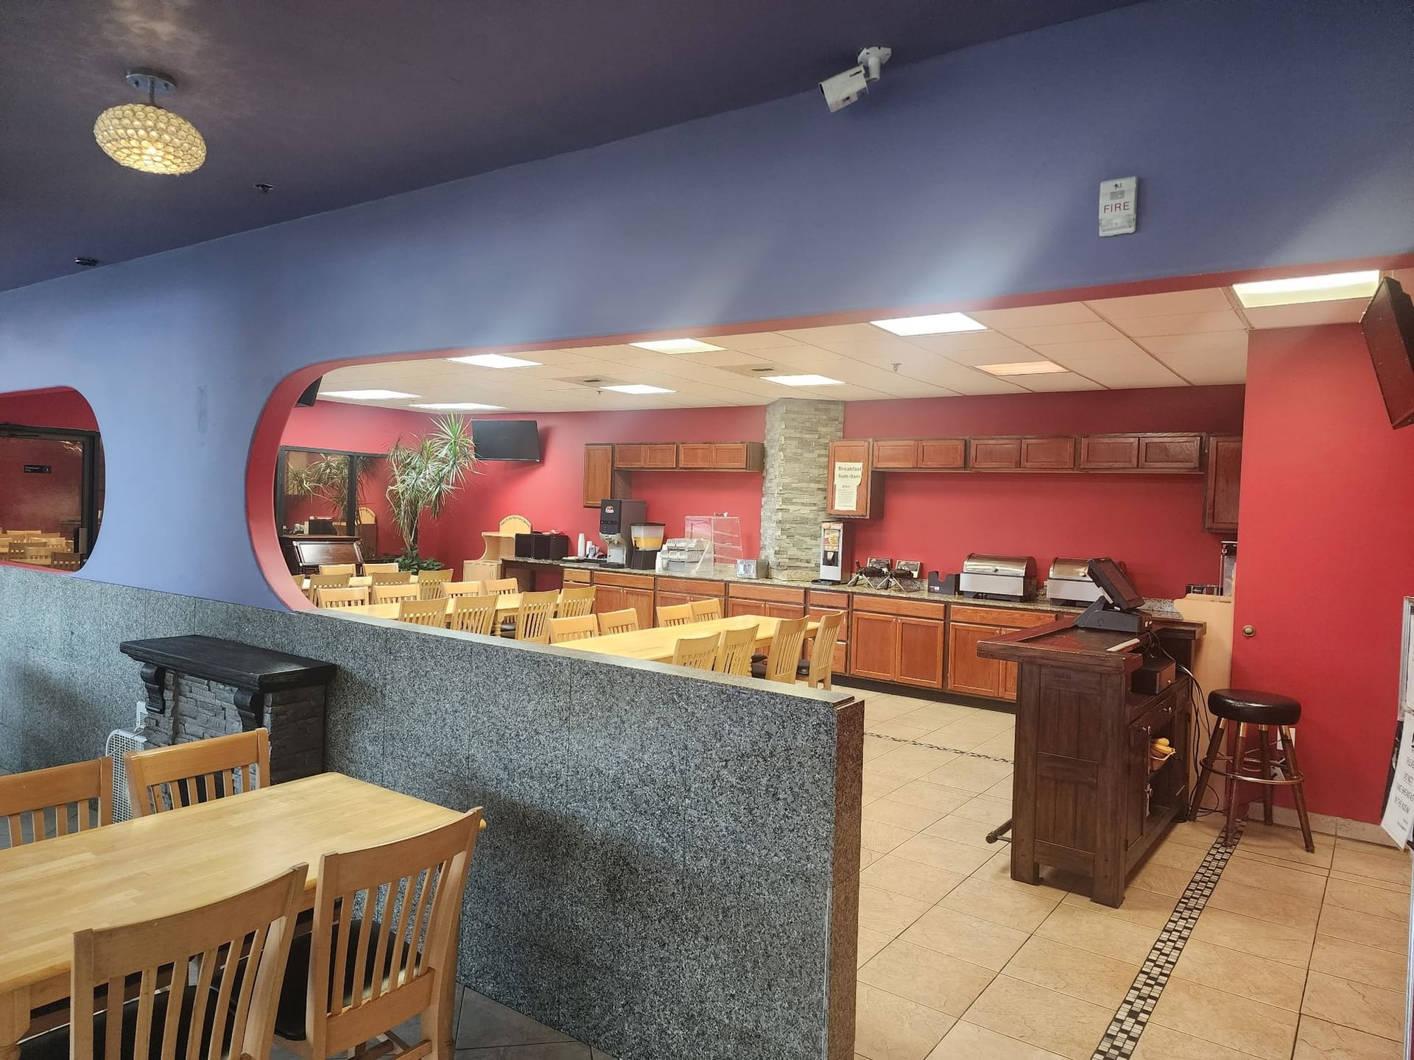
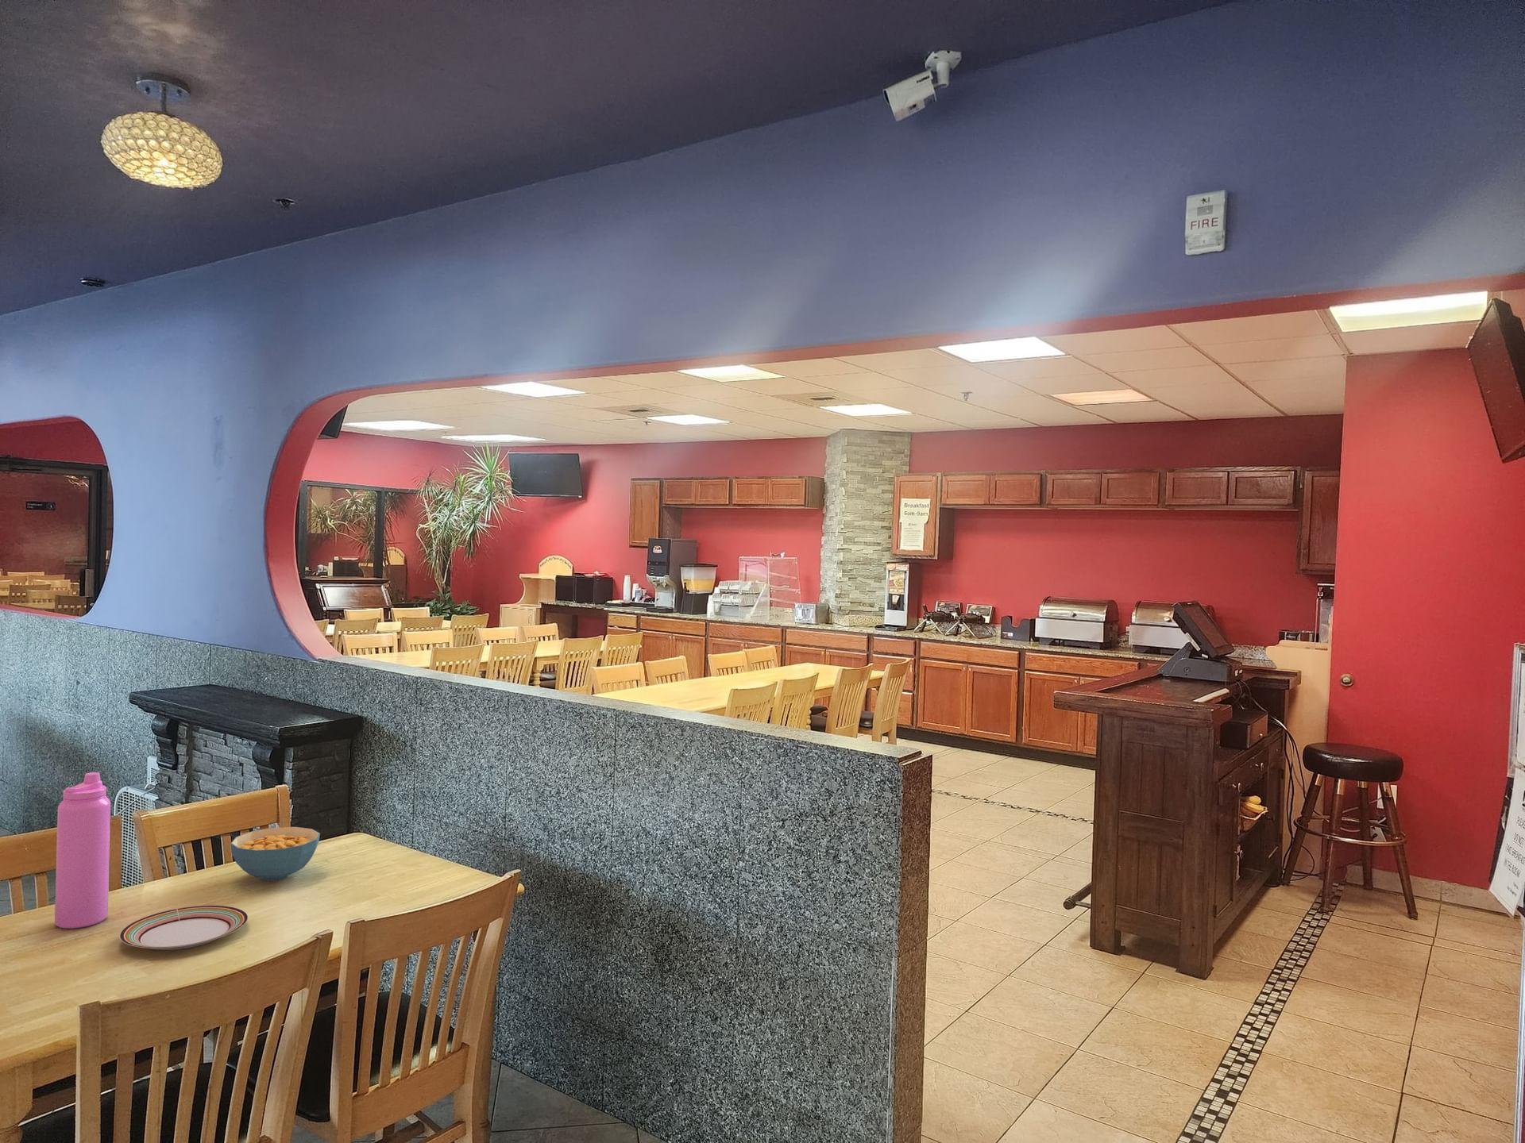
+ plate [119,905,249,951]
+ water bottle [54,772,112,929]
+ cereal bowl [229,826,321,881]
